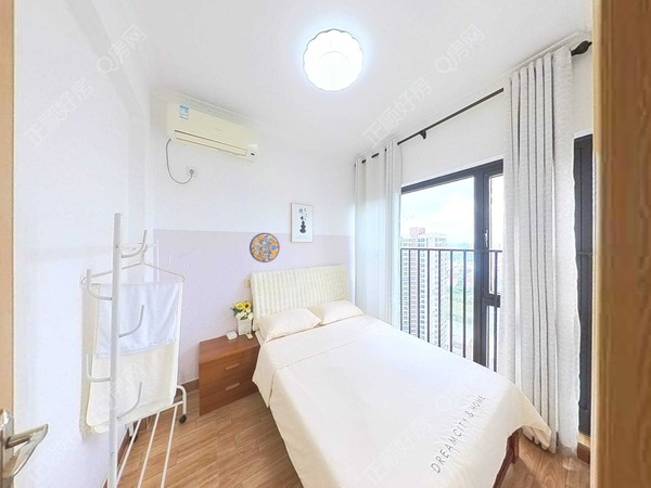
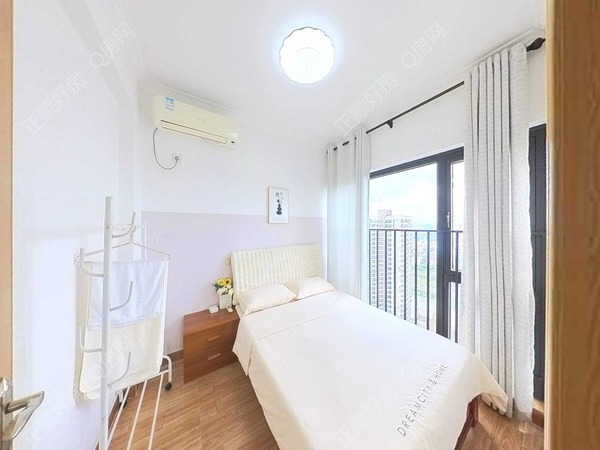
- manhole cover [248,232,281,264]
